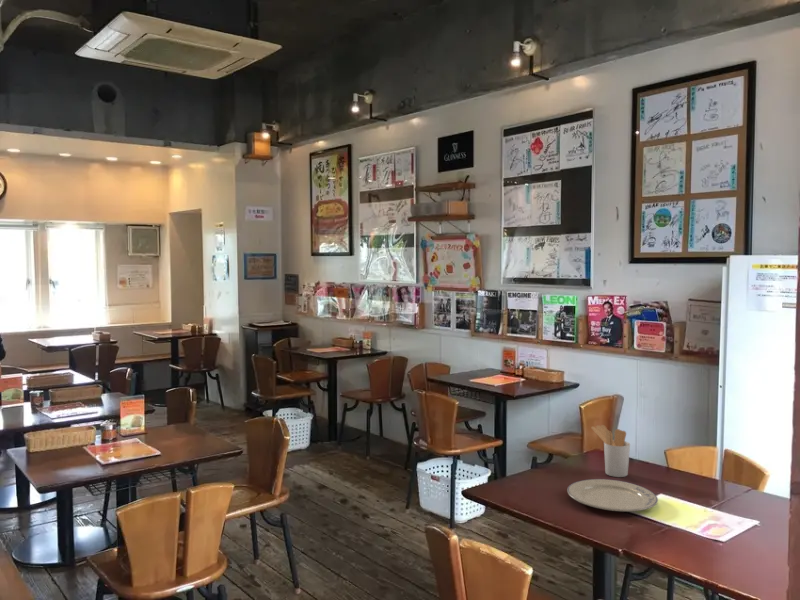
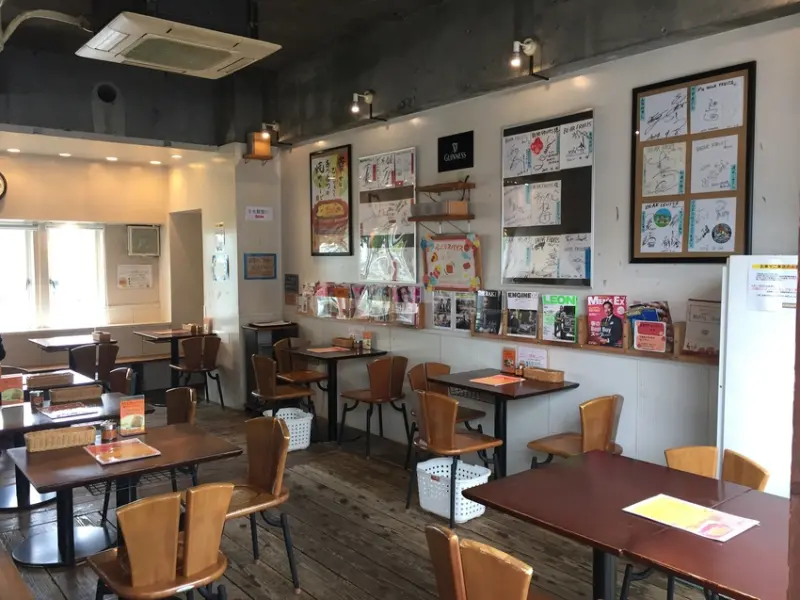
- utensil holder [591,424,631,478]
- chinaware [566,478,659,513]
